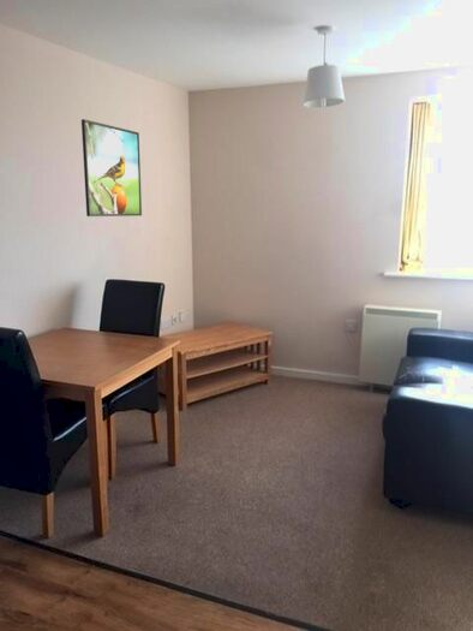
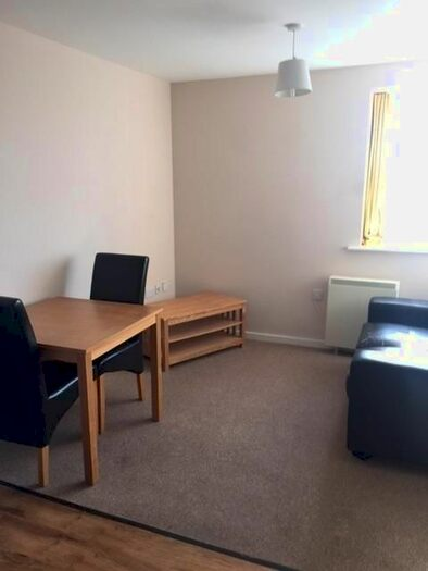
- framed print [80,118,143,218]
